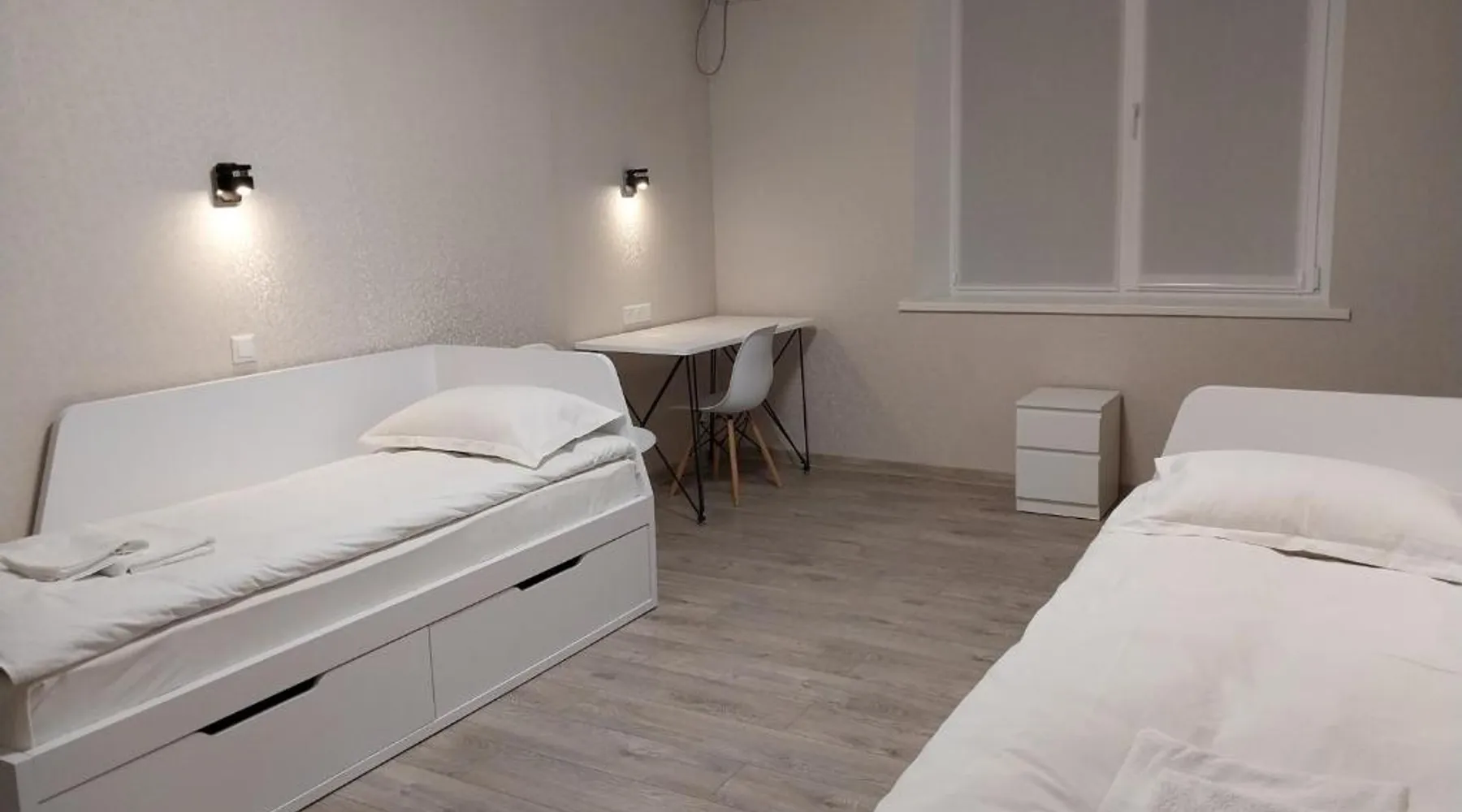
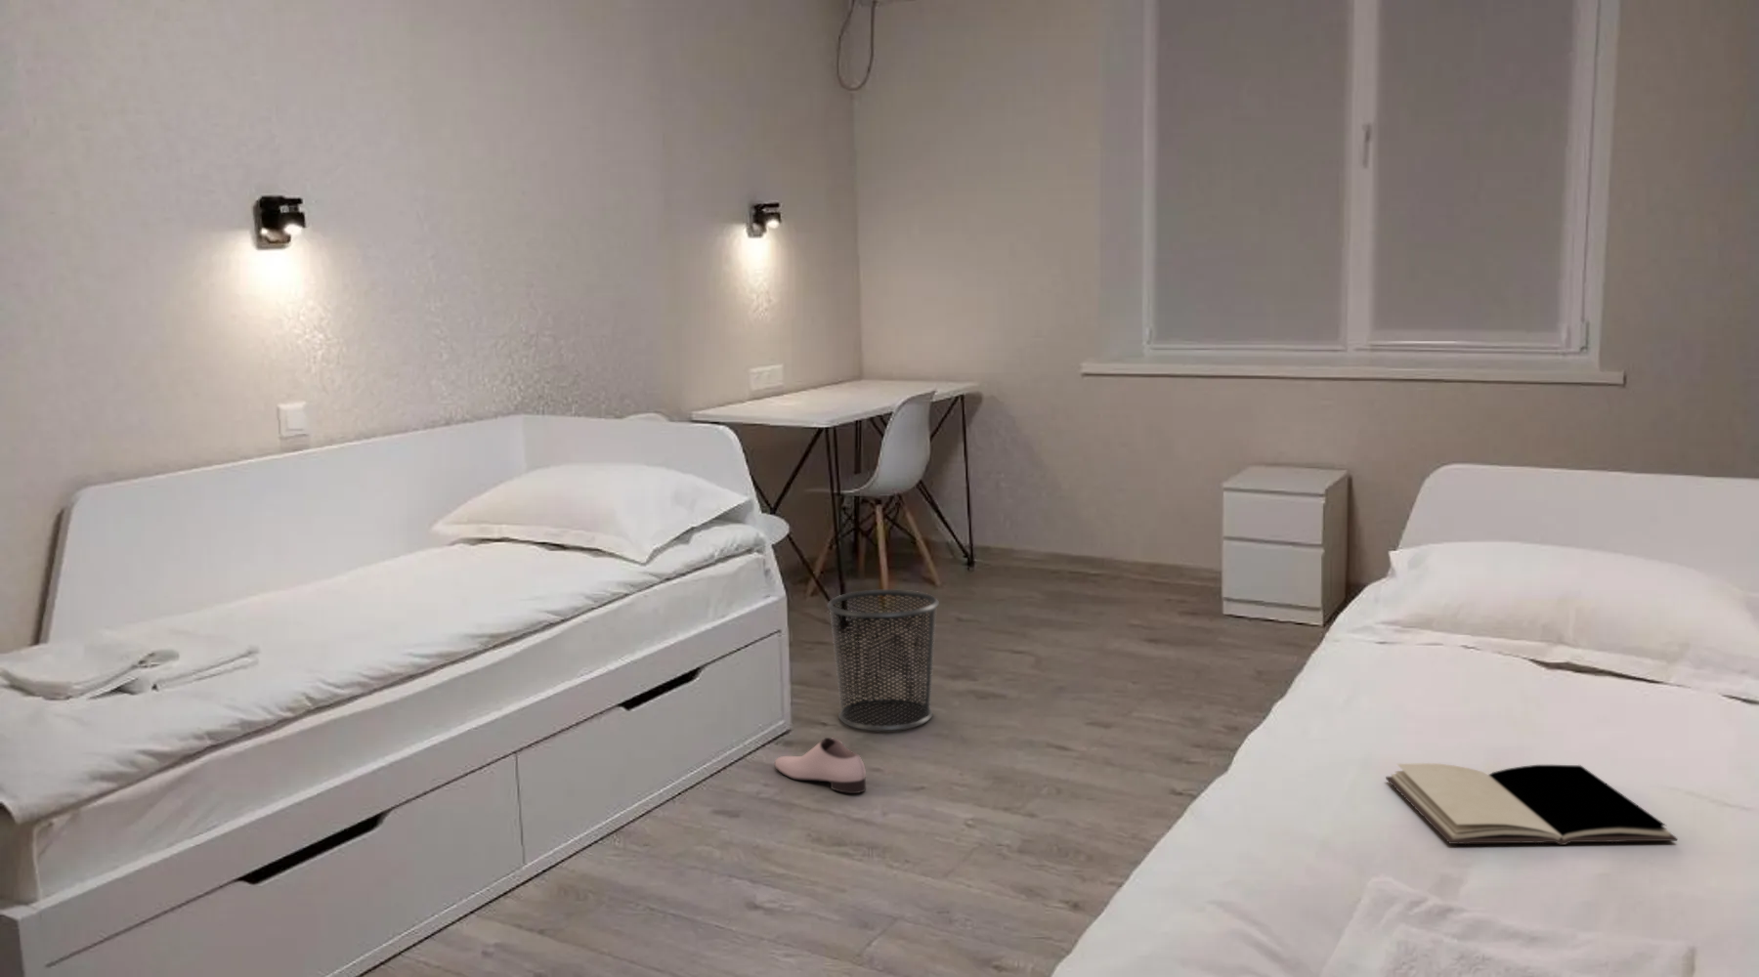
+ waste bin [825,588,940,732]
+ shoe [774,736,866,794]
+ book [1385,762,1678,846]
